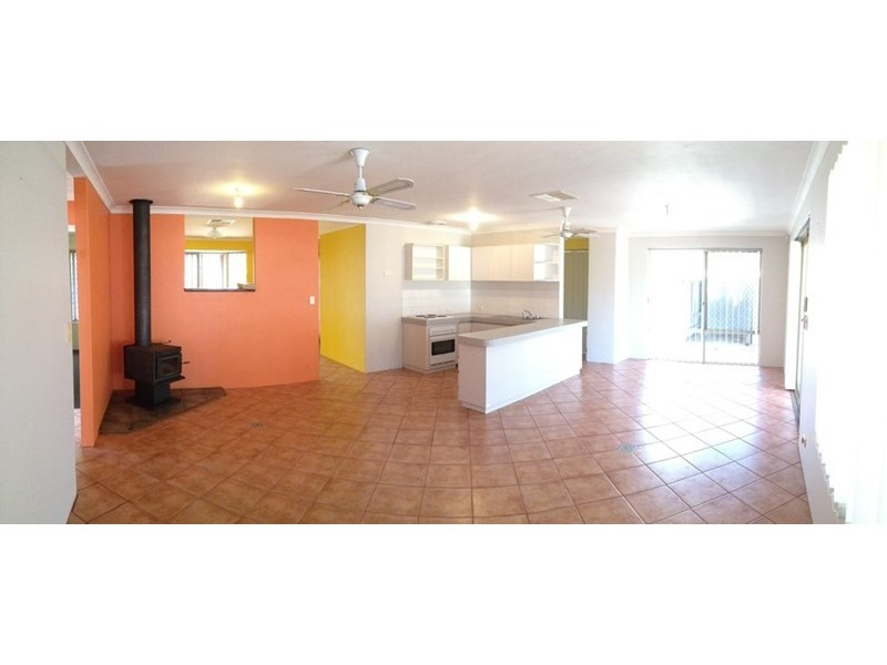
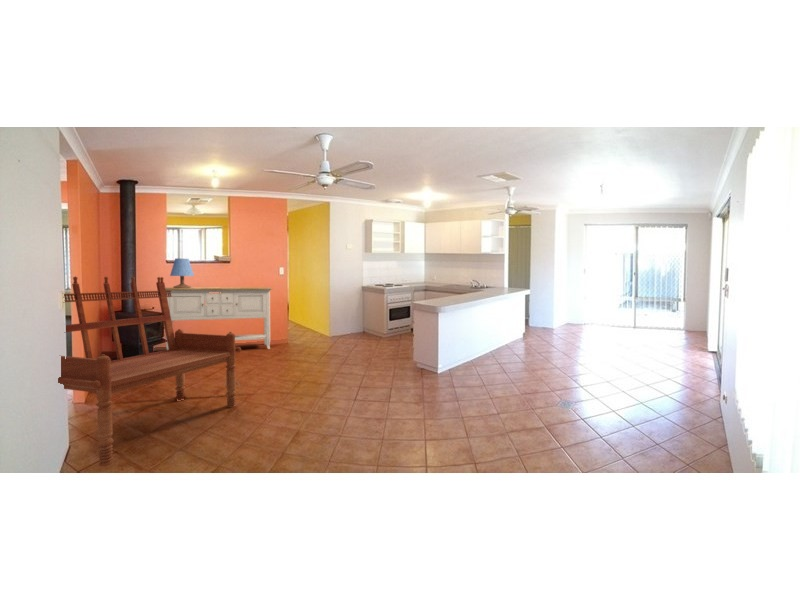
+ sideboard [165,286,273,350]
+ bench [57,275,242,467]
+ table lamp [169,257,195,288]
